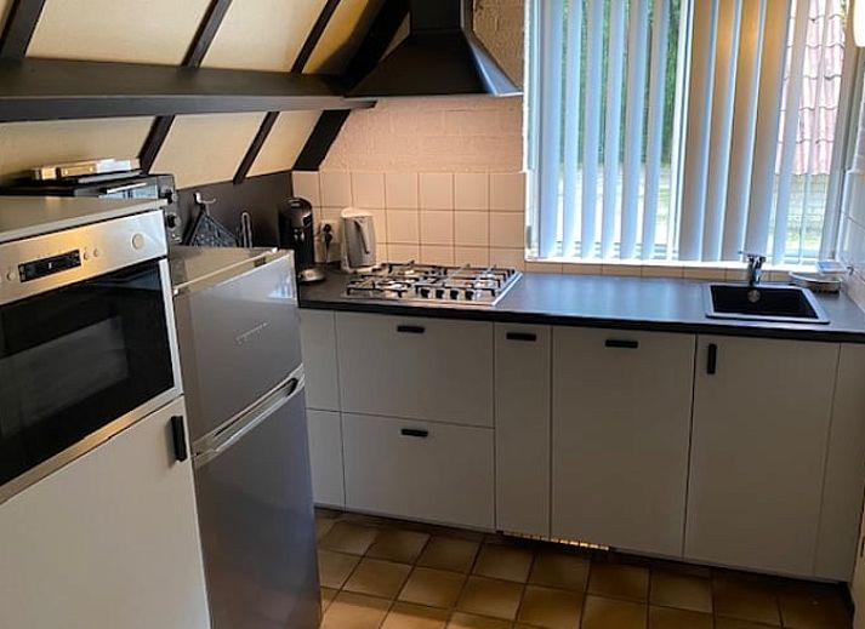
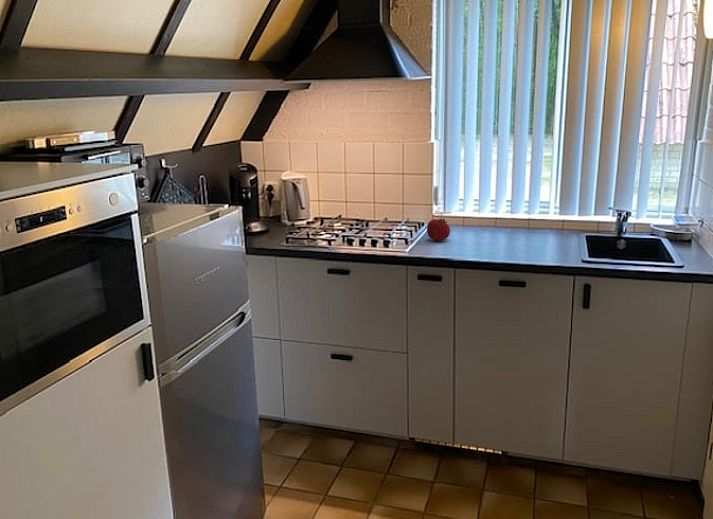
+ fruit [426,217,451,242]
